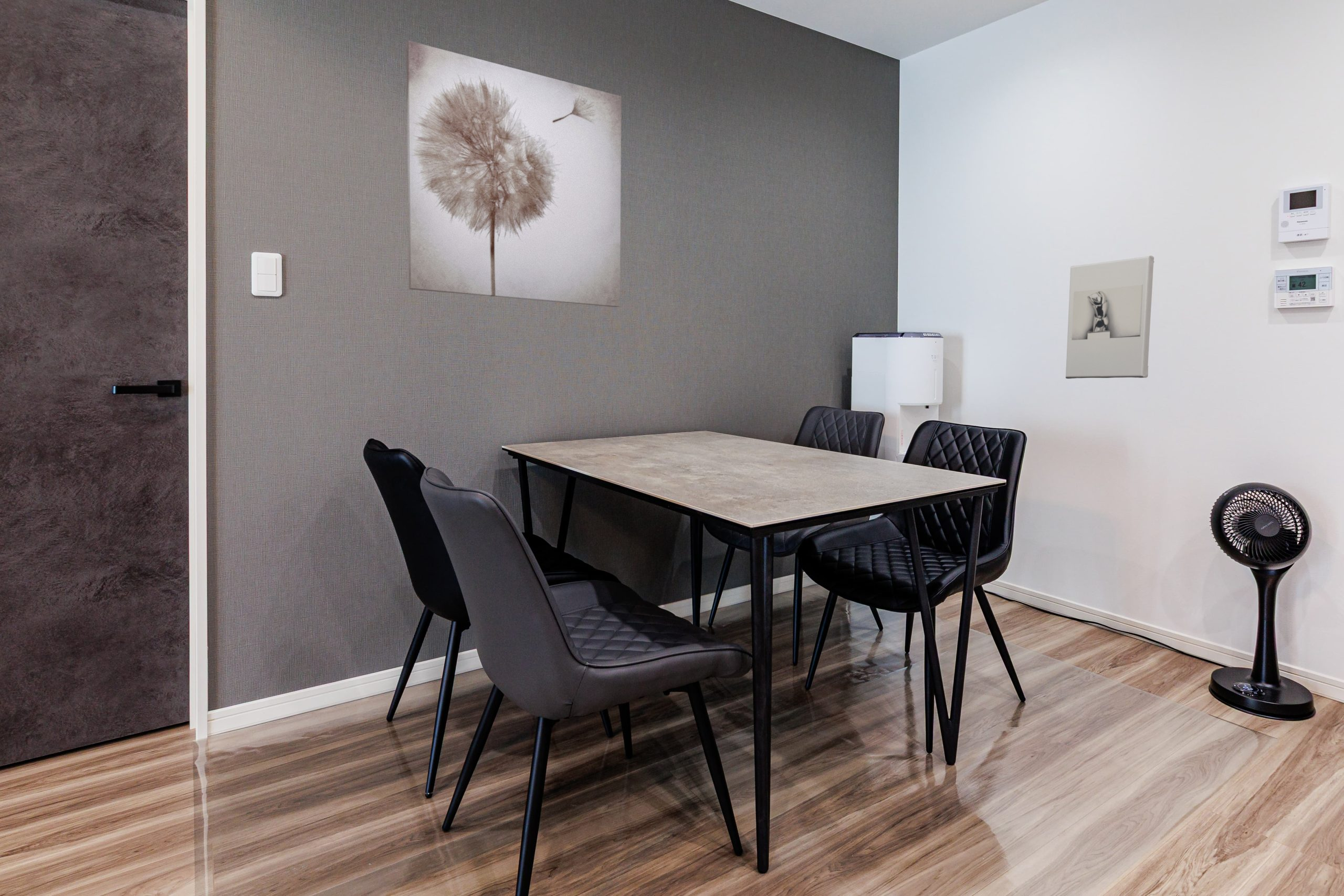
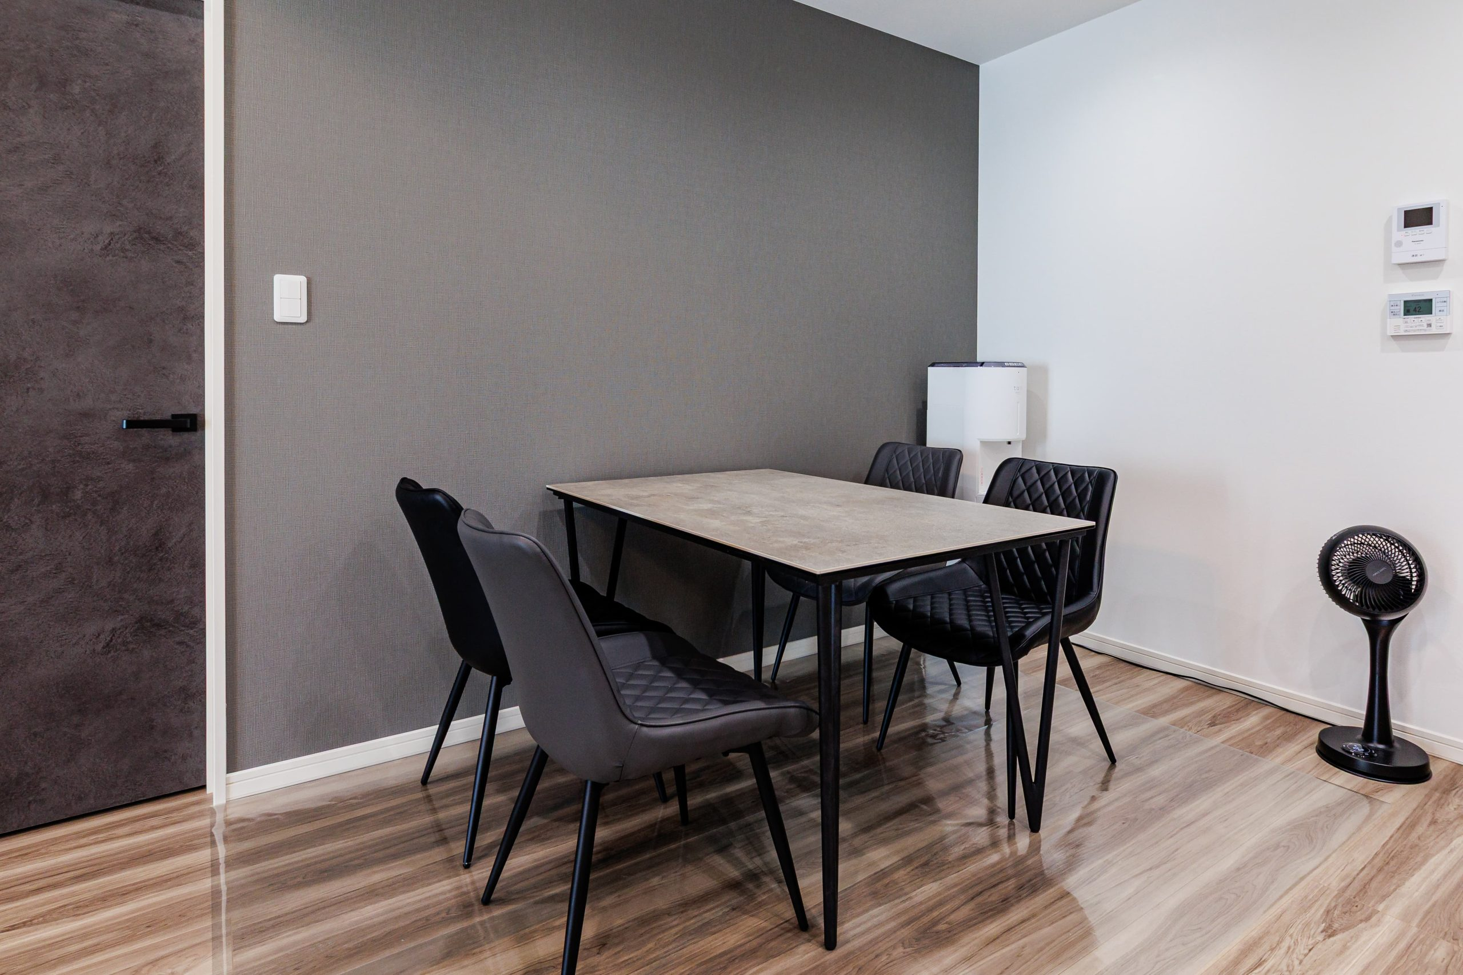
- wall sculpture [1065,255,1155,379]
- wall art [406,40,622,308]
